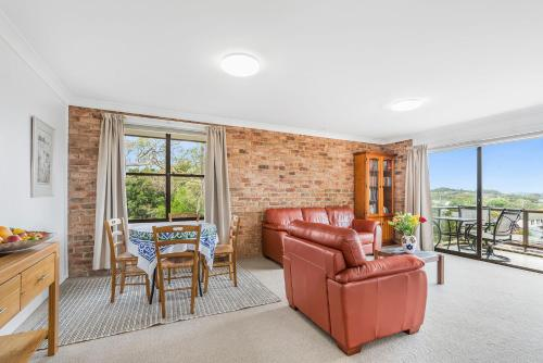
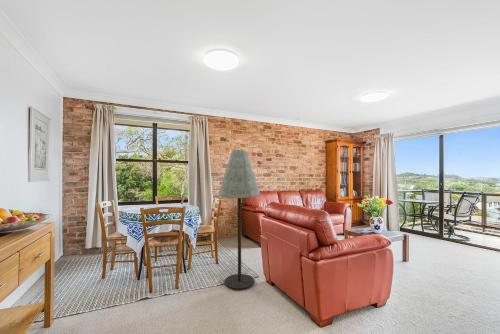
+ floor lamp [218,149,261,291]
